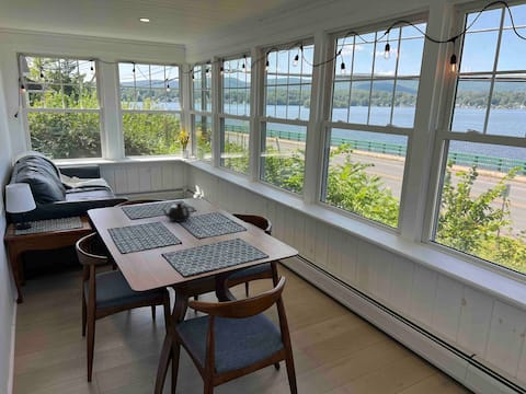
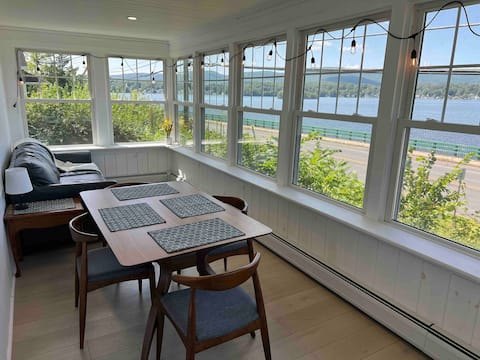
- teapot [160,201,195,223]
